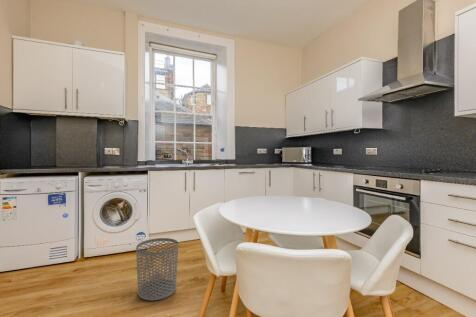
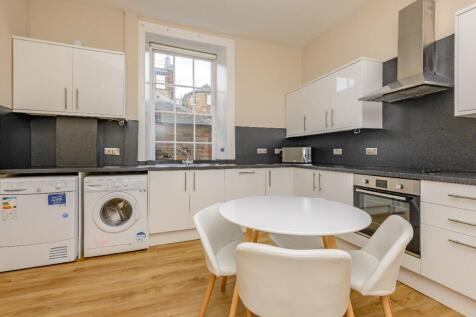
- waste bin [135,237,179,302]
